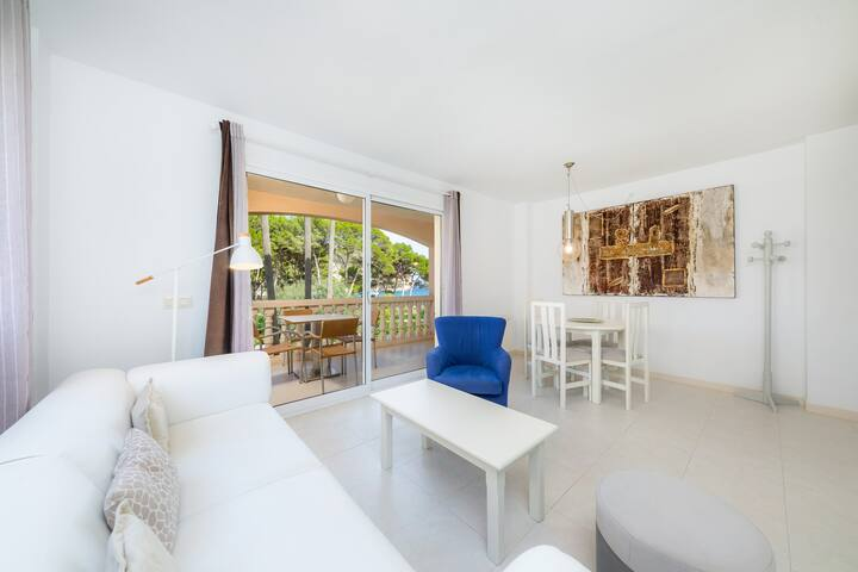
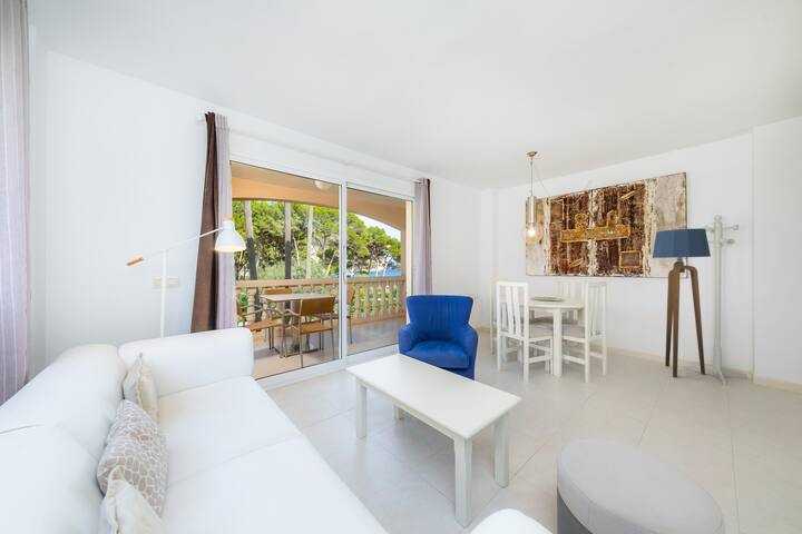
+ floor lamp [652,227,712,378]
